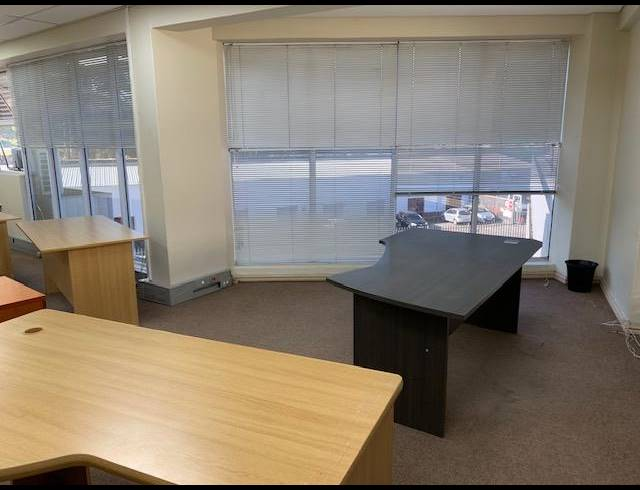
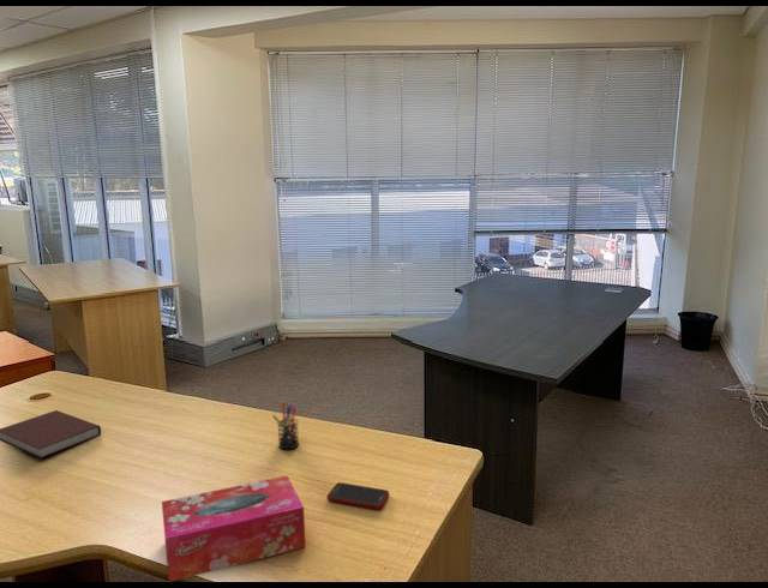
+ cell phone [326,481,390,510]
+ tissue box [161,475,306,583]
+ notebook [0,409,102,460]
+ pen holder [271,401,300,450]
